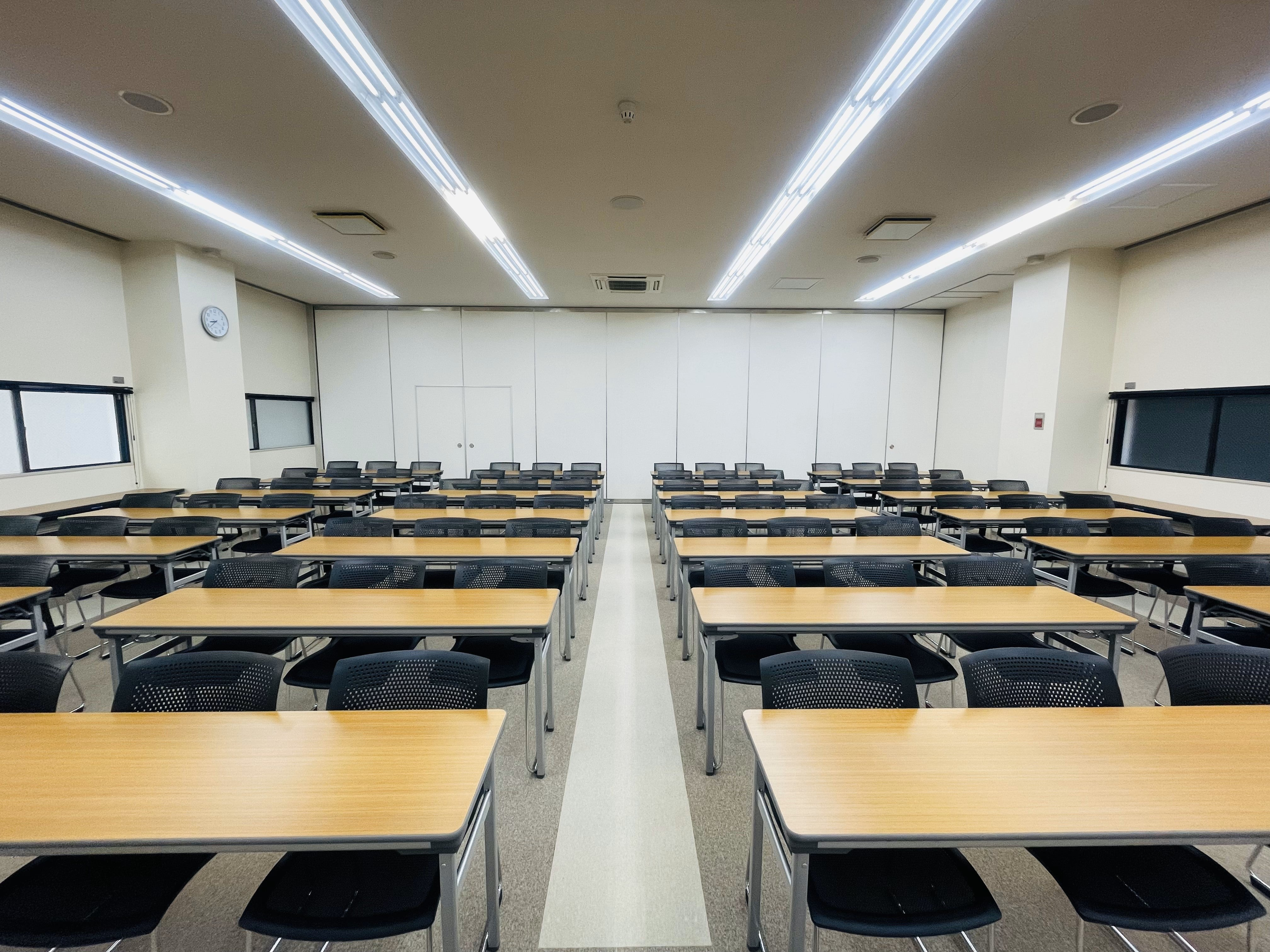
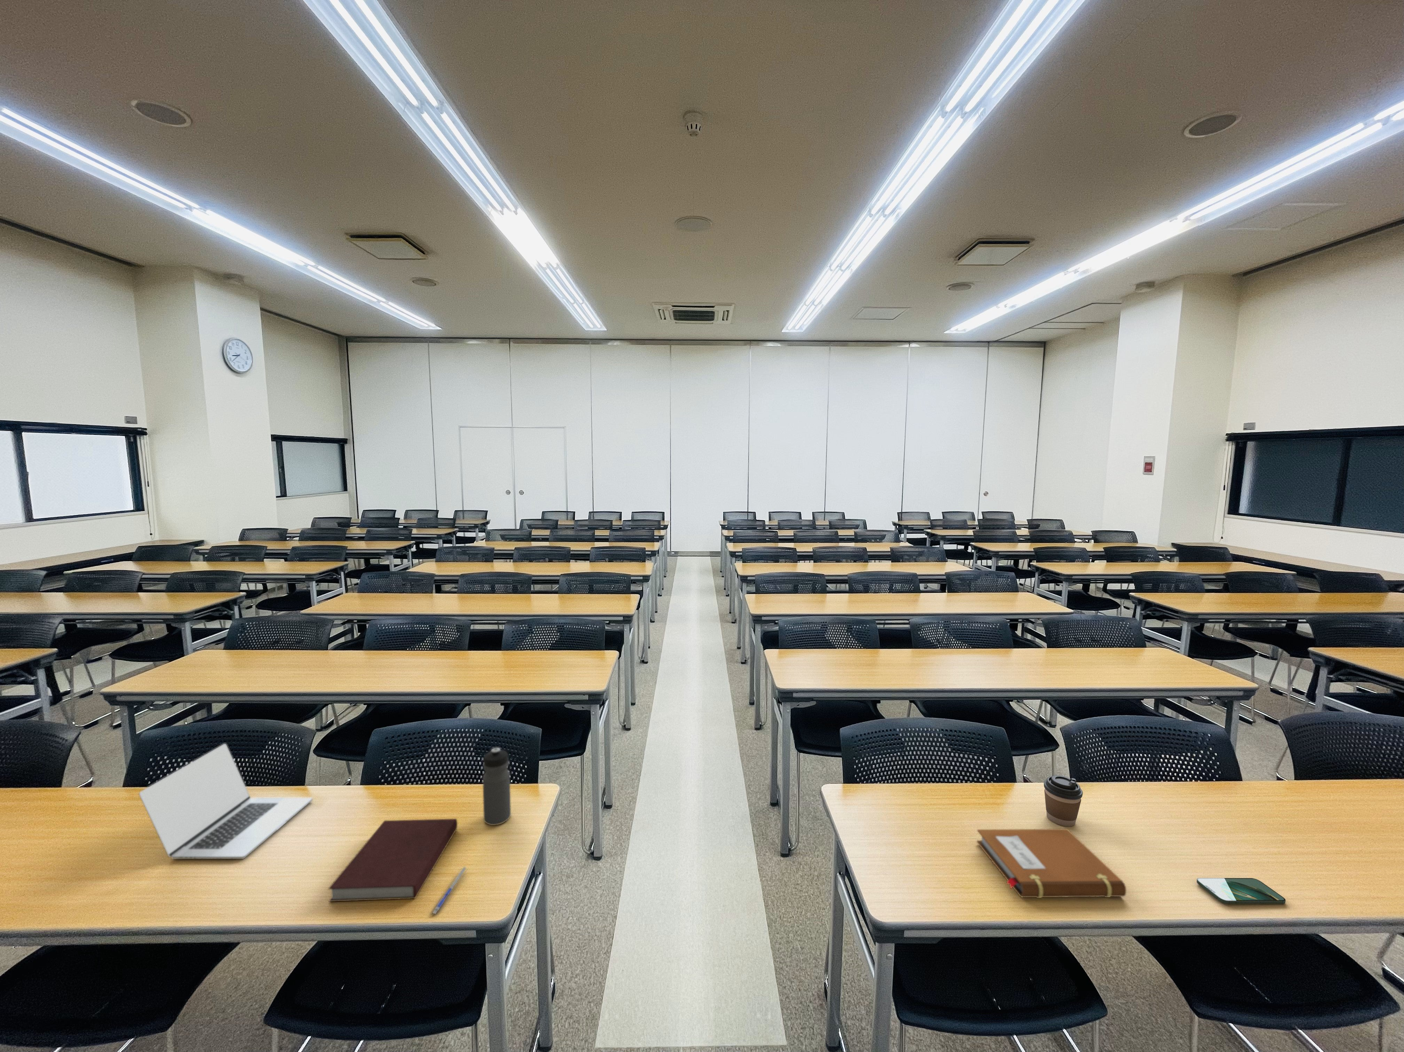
+ laptop [138,744,313,860]
+ smartphone [1196,877,1286,905]
+ notebook [976,829,1127,898]
+ notebook [327,818,458,902]
+ coffee cup [1044,775,1083,827]
+ pen [429,866,469,915]
+ water bottle [482,747,511,825]
